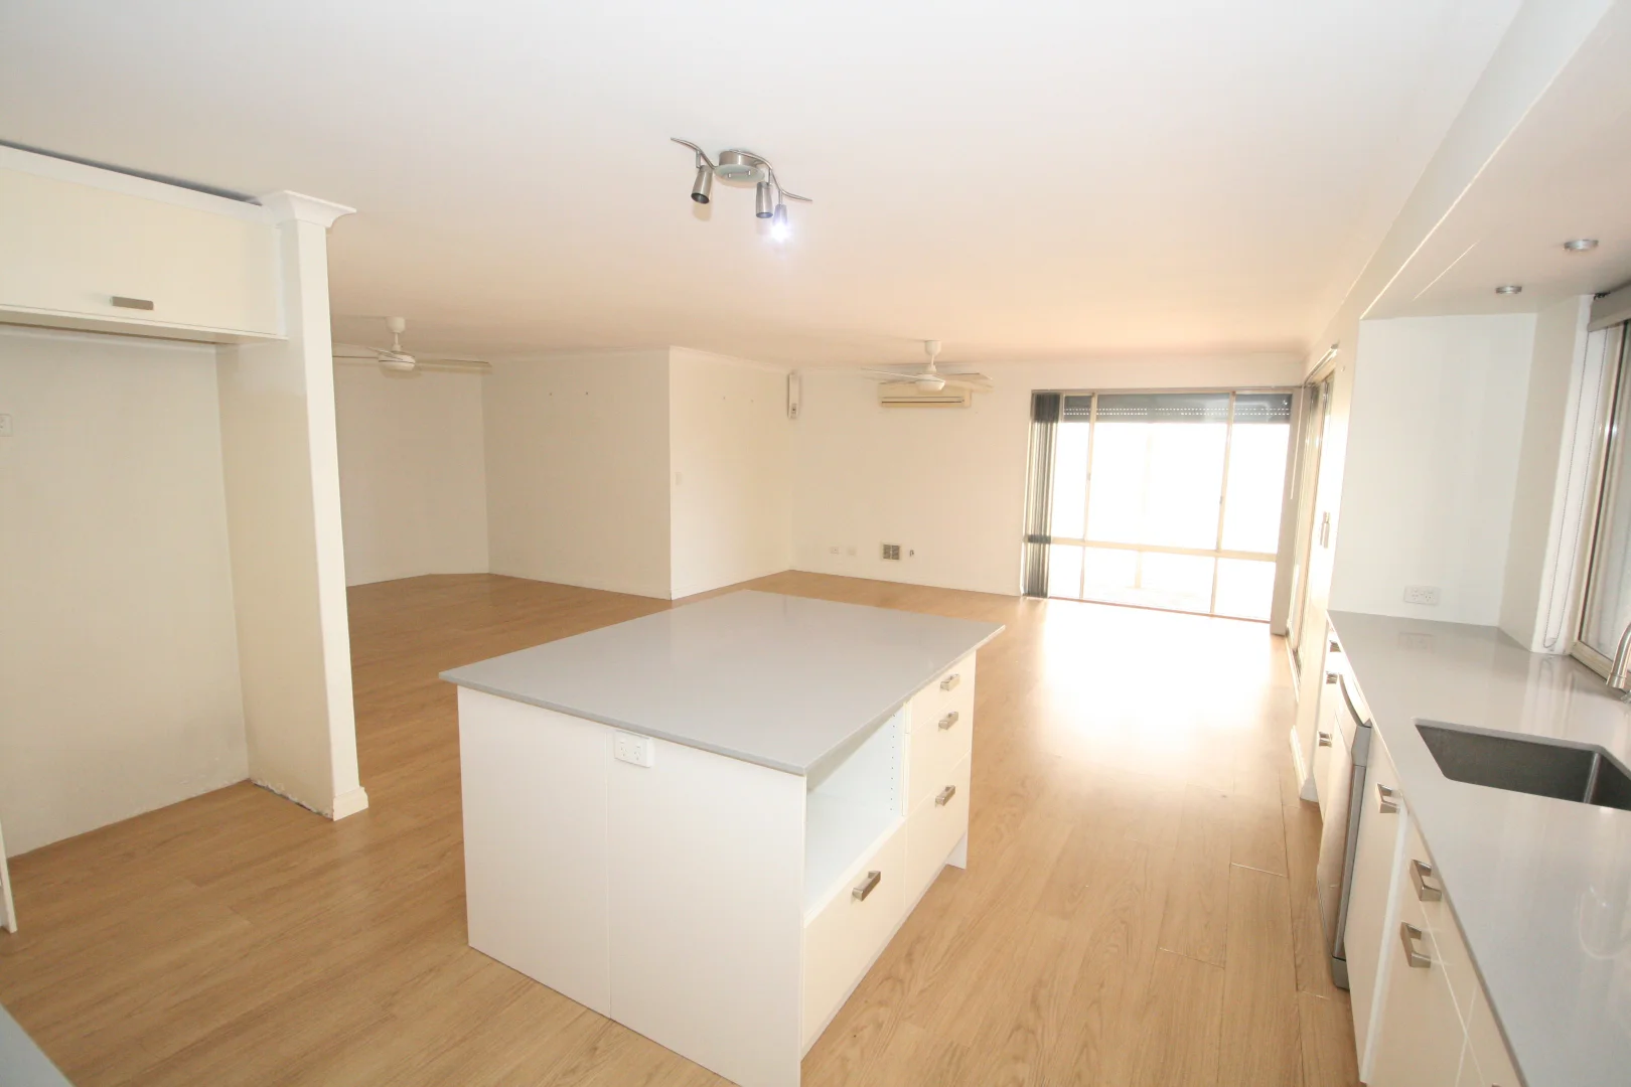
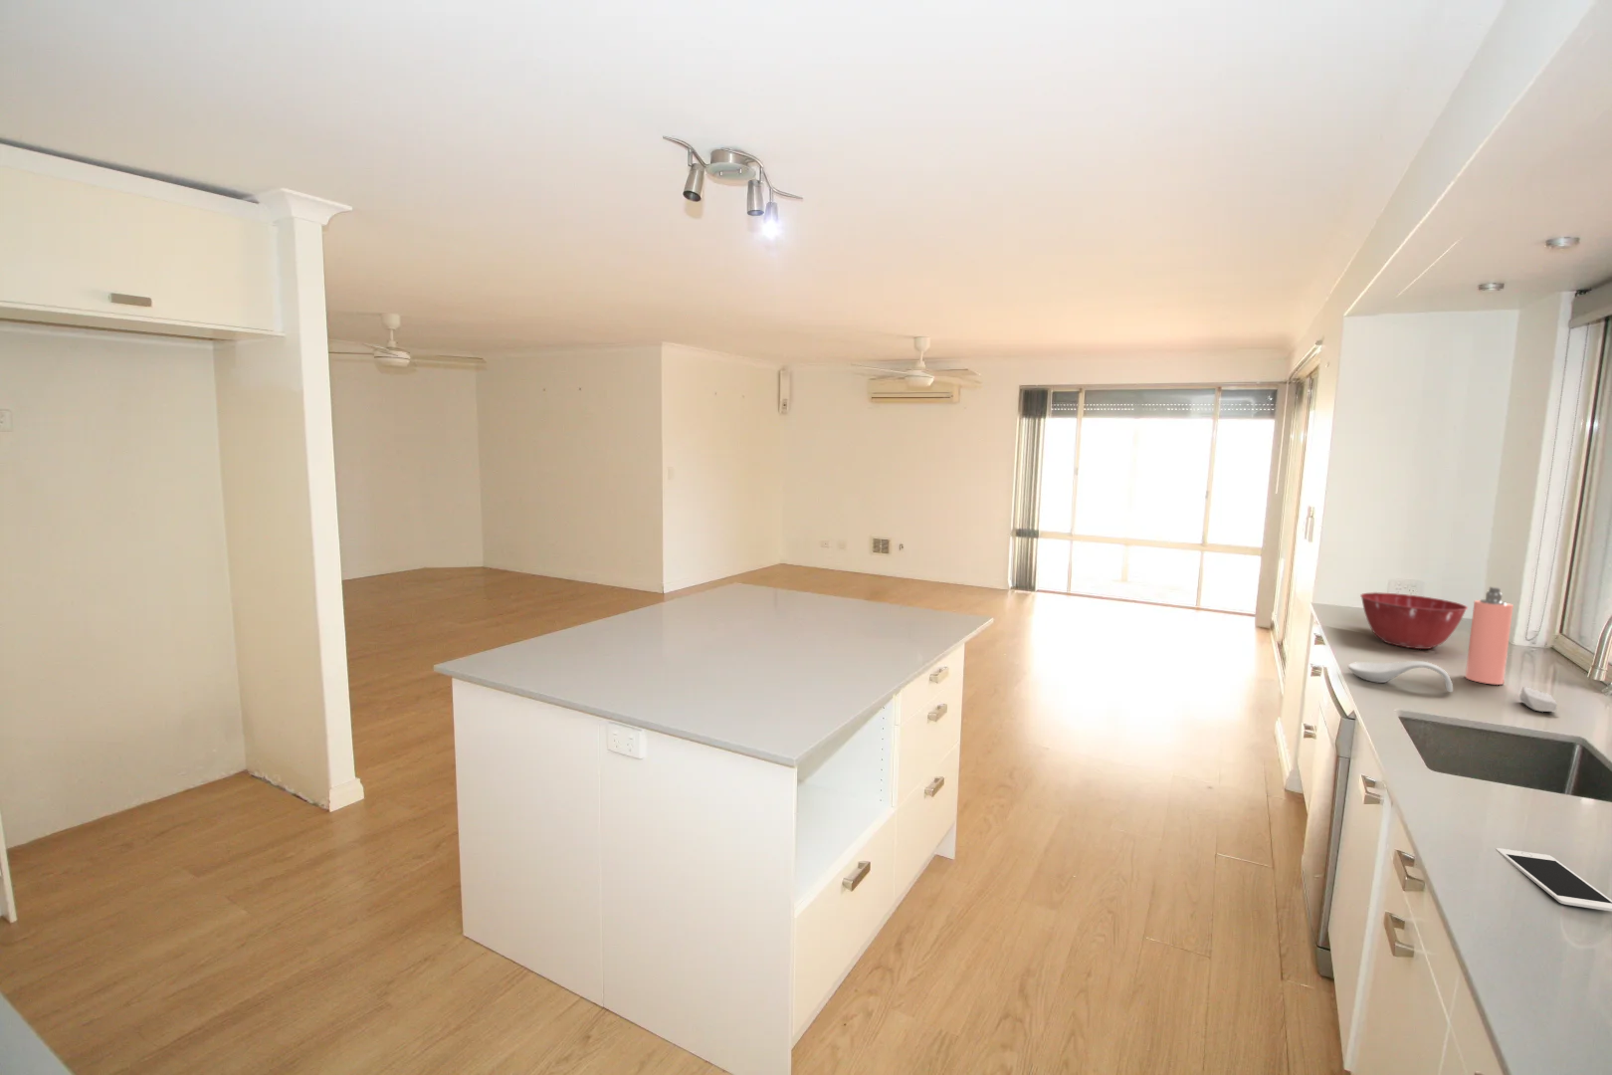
+ spoon rest [1347,660,1454,692]
+ soap bar [1518,686,1558,713]
+ mixing bowl [1359,591,1469,650]
+ spray bottle [1464,587,1515,686]
+ cell phone [1496,847,1612,913]
